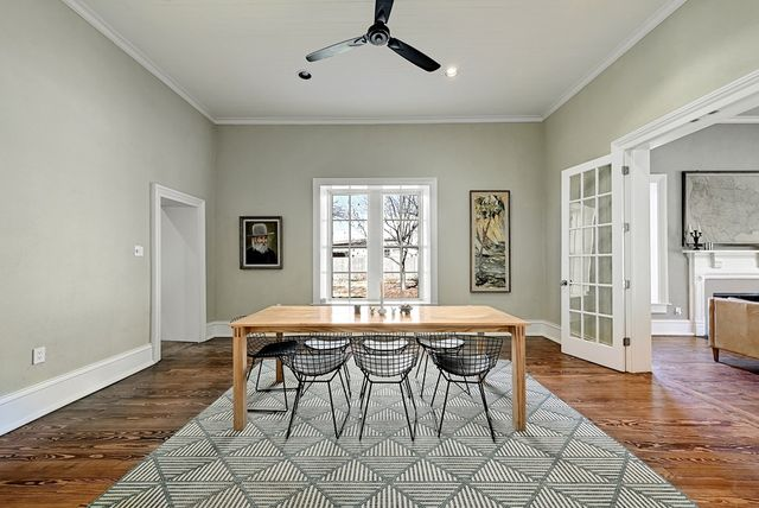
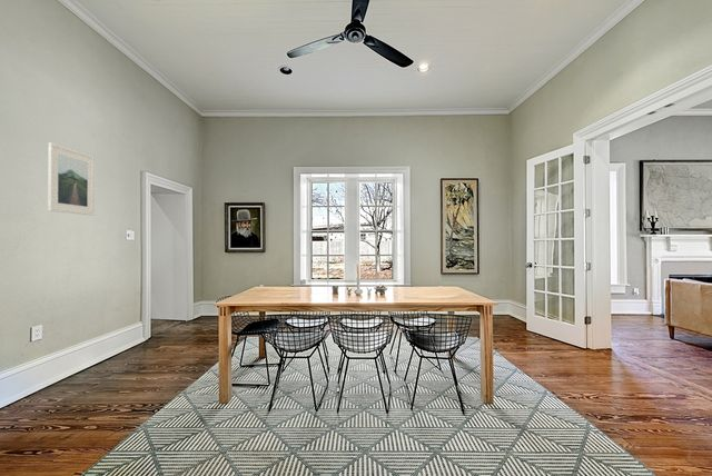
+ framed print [47,141,96,216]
